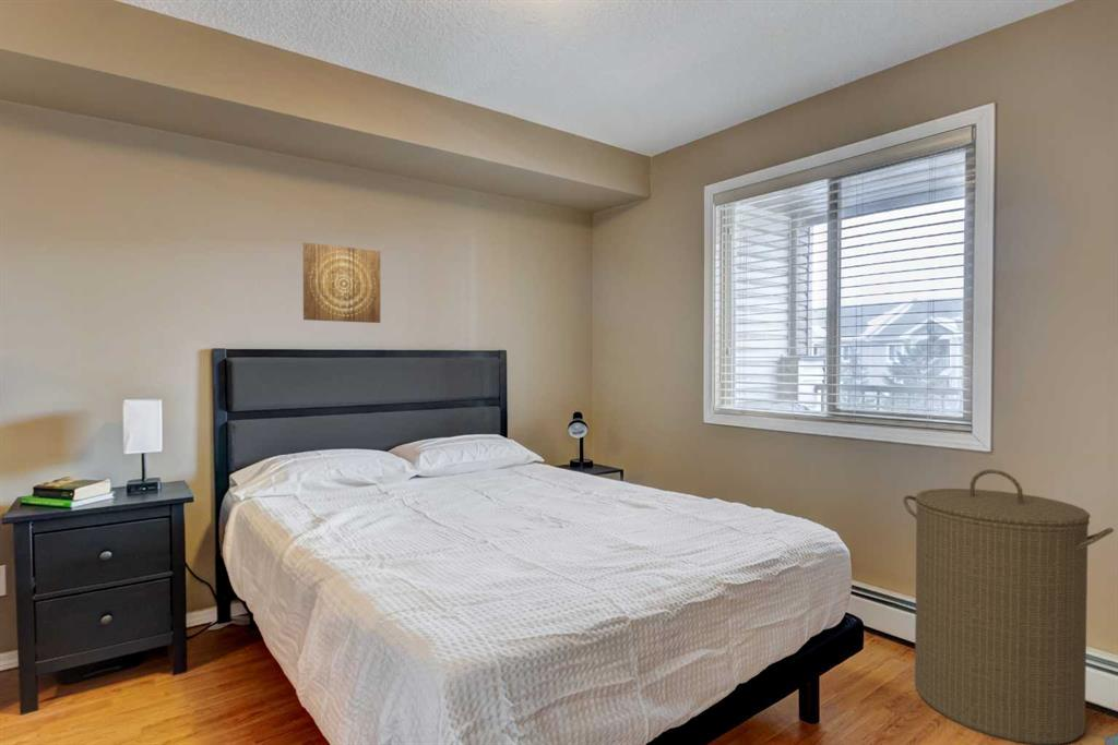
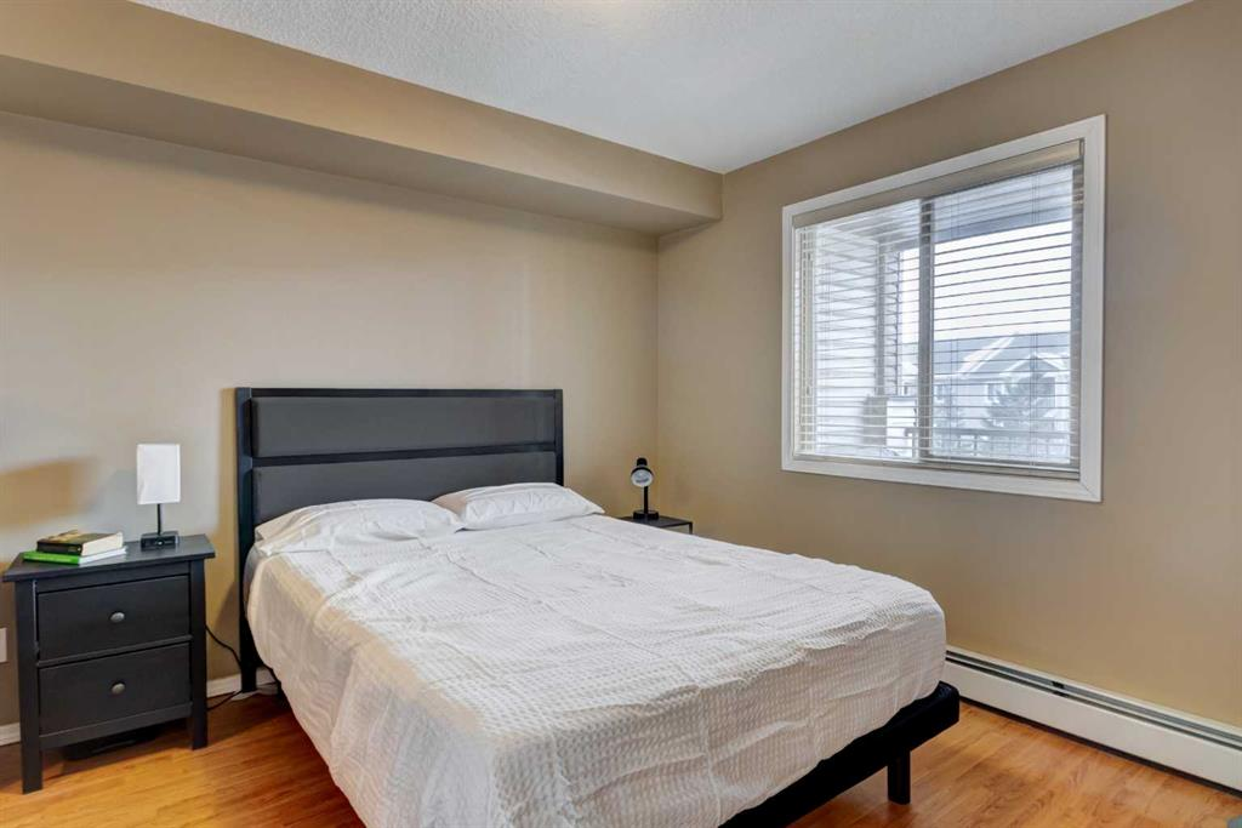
- wall art [302,241,381,324]
- laundry hamper [902,468,1115,745]
